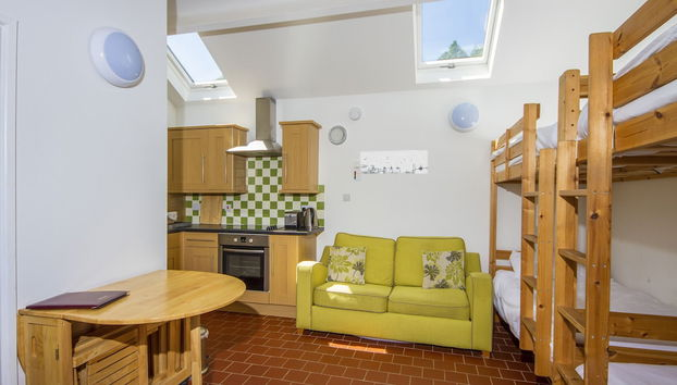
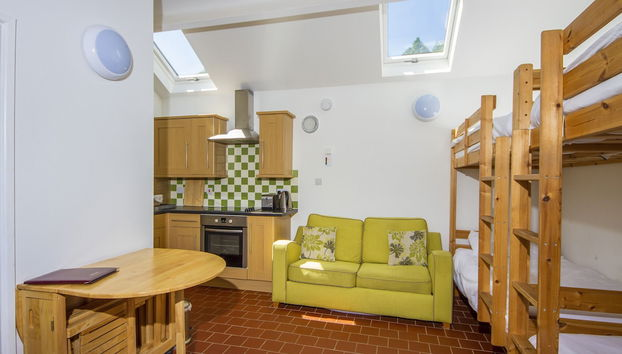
- wall art [359,149,429,175]
